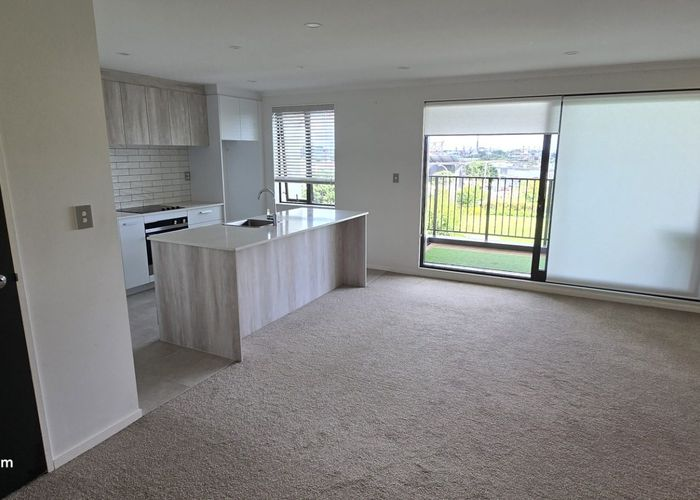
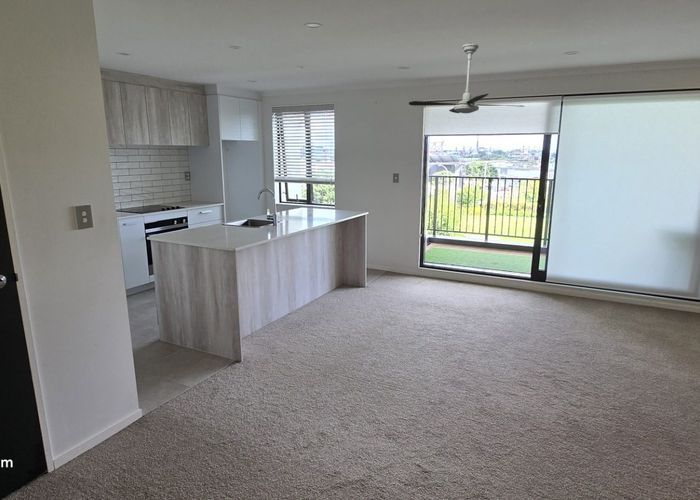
+ ceiling fan [408,42,525,114]
